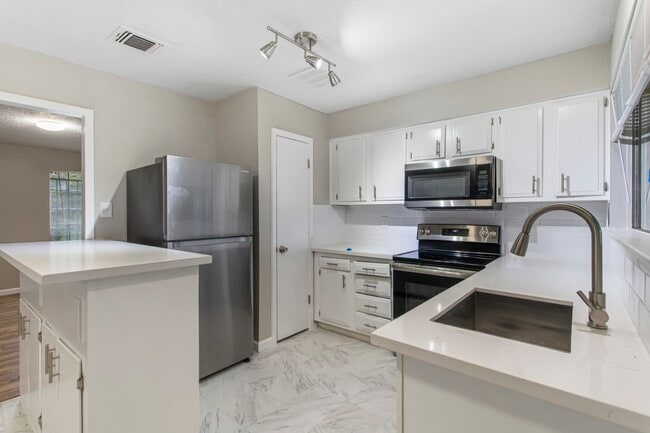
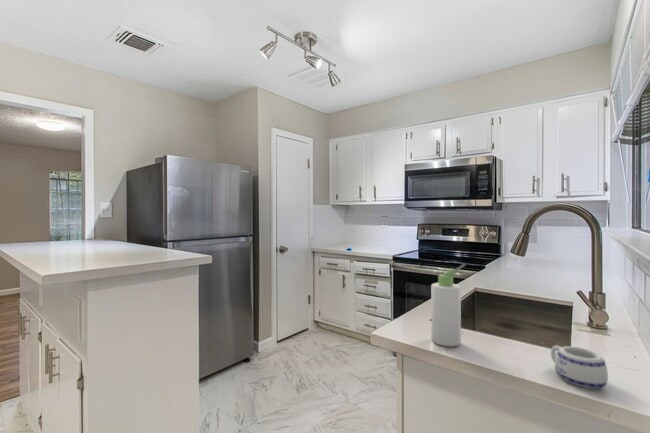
+ mug [550,344,609,389]
+ bottle [430,263,466,347]
